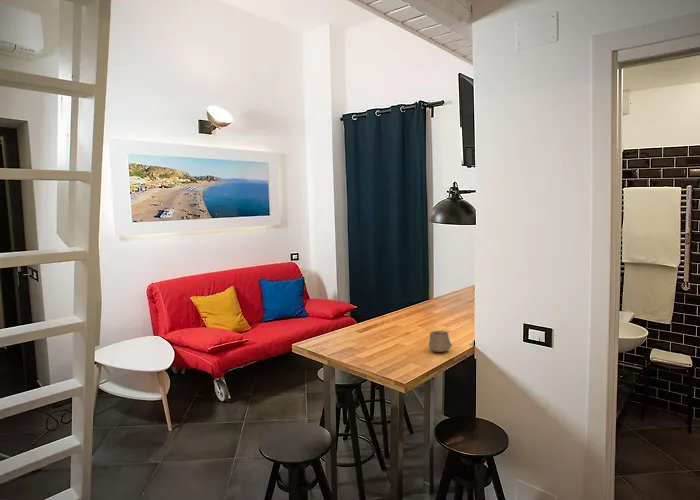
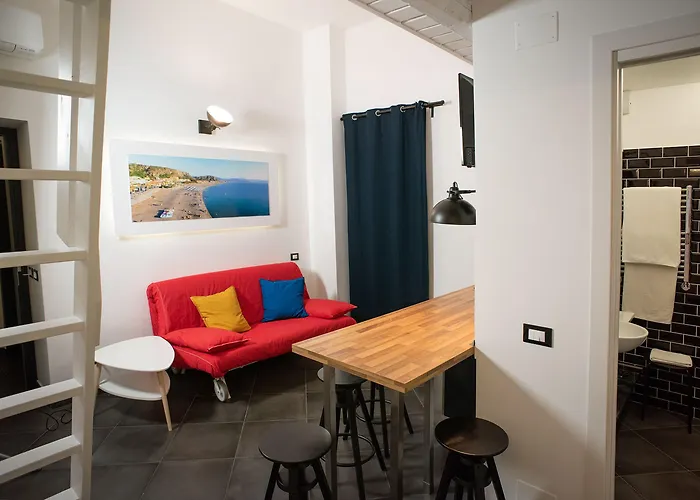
- cup [428,330,453,353]
